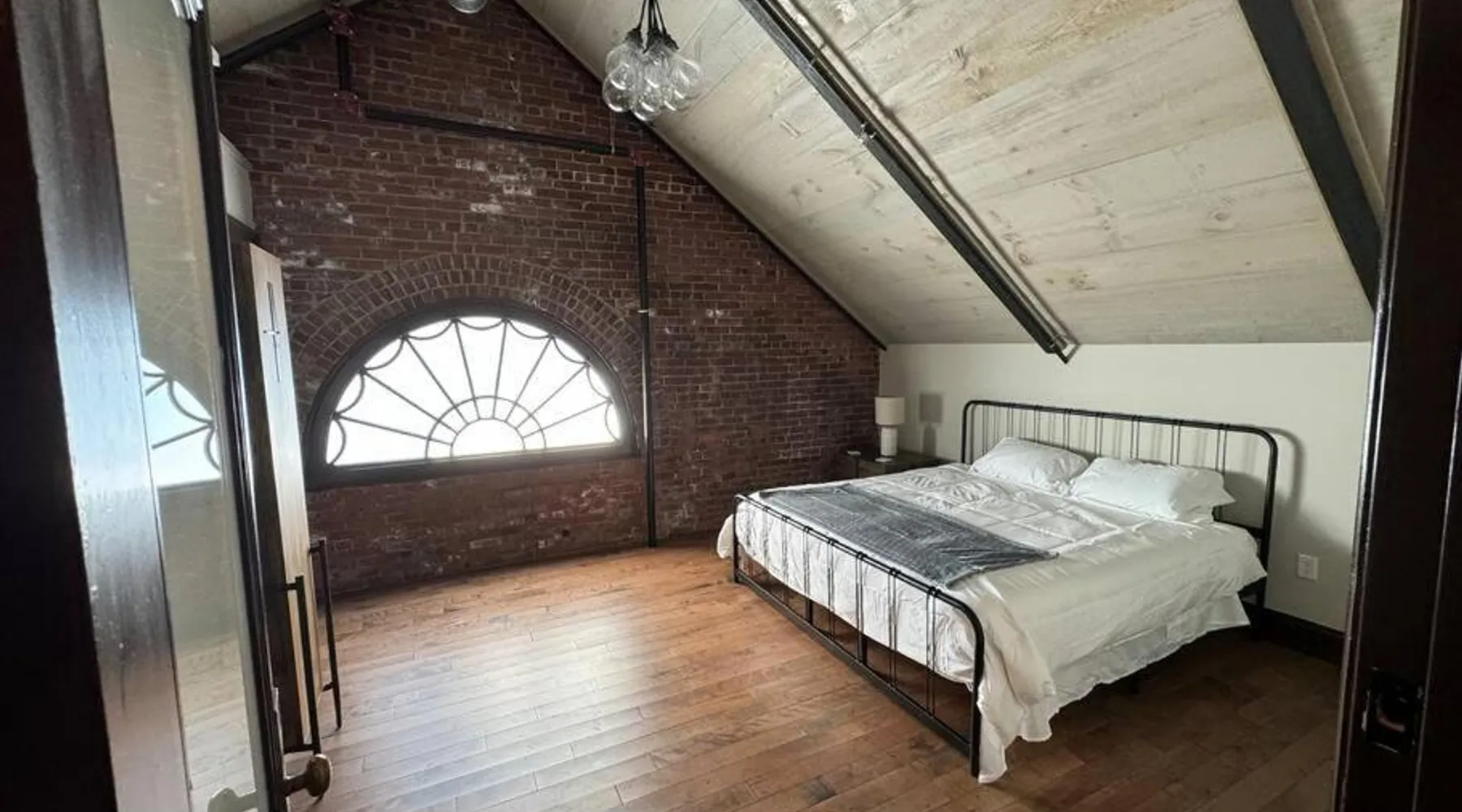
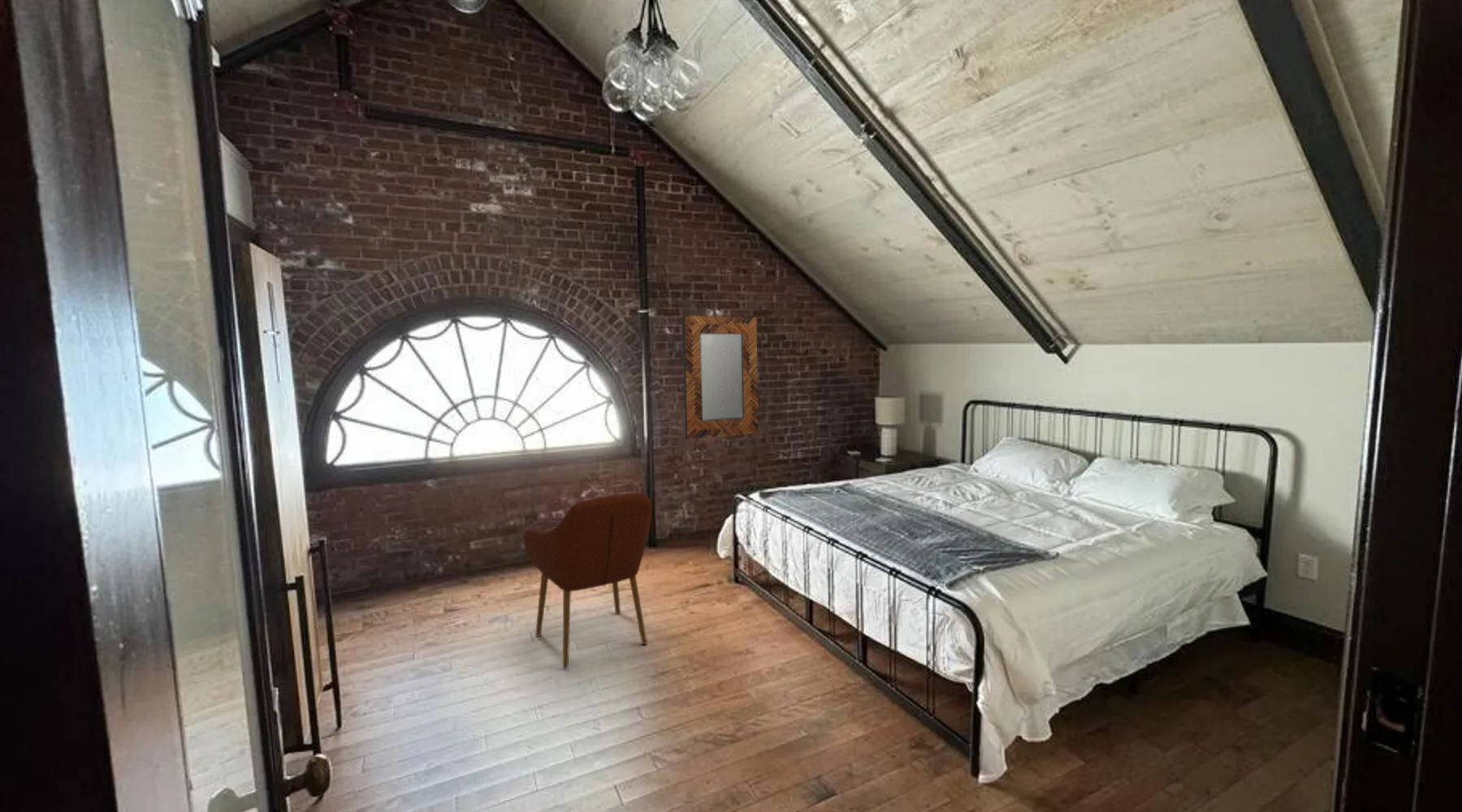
+ armchair [523,492,653,669]
+ home mirror [681,315,759,440]
